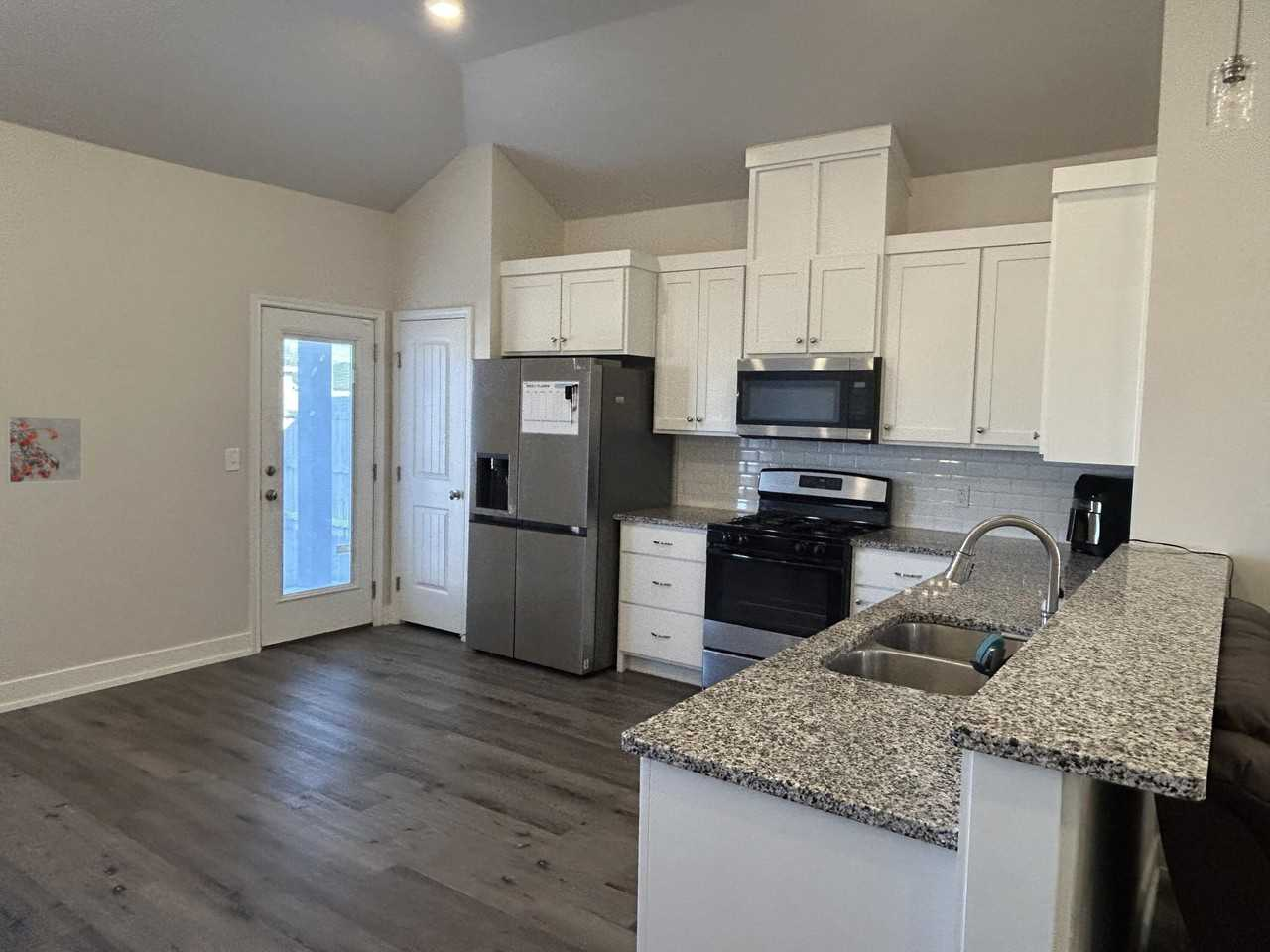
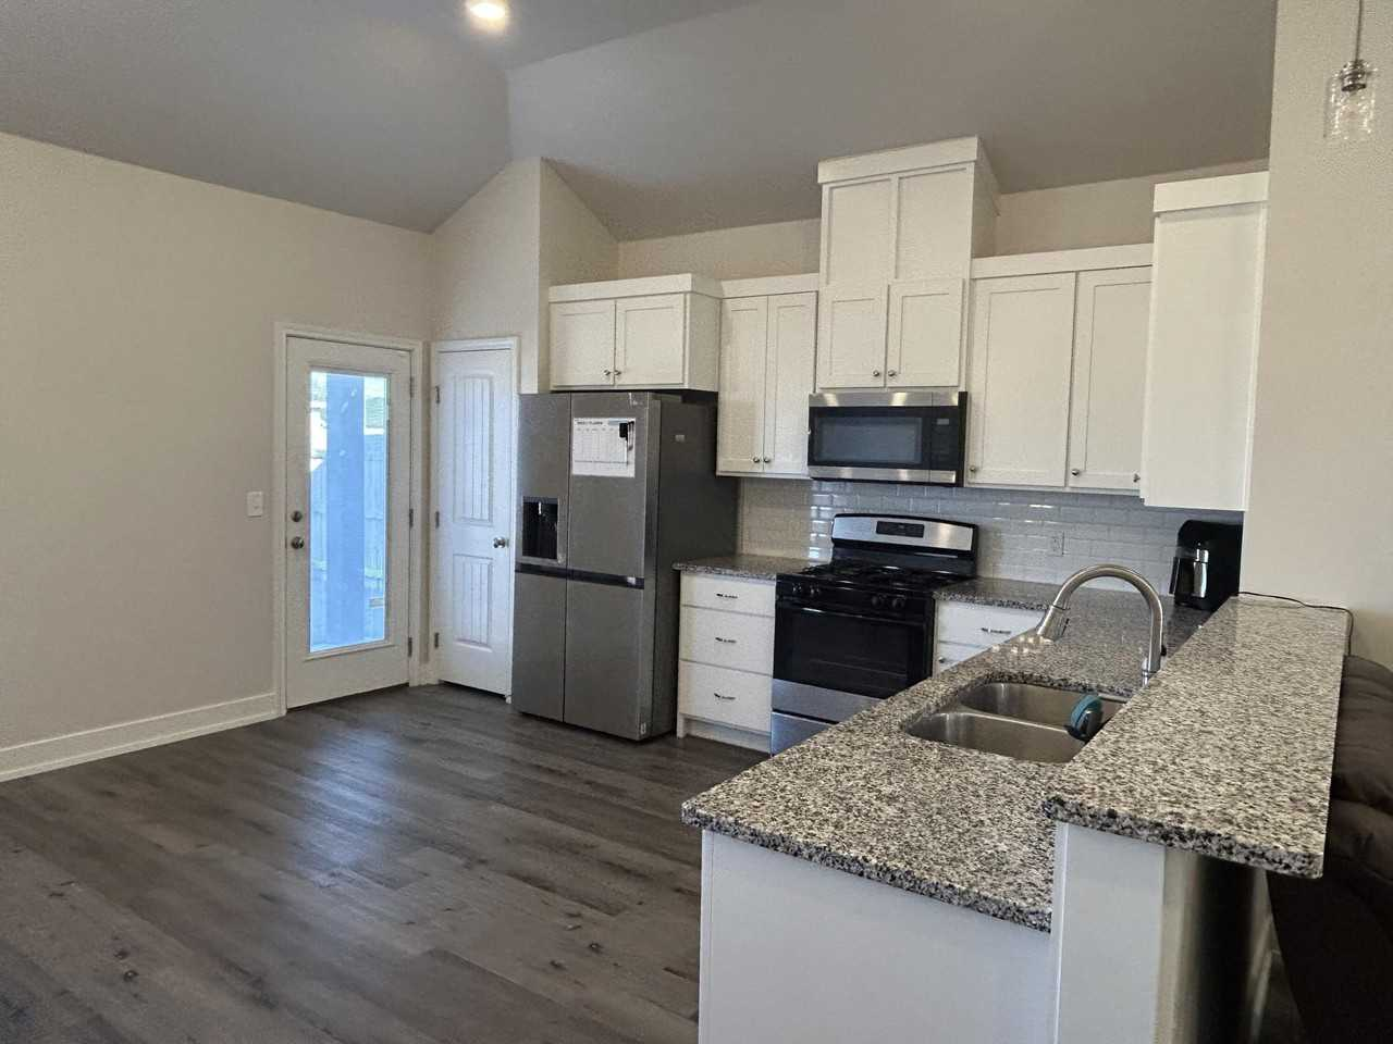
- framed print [5,416,83,484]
